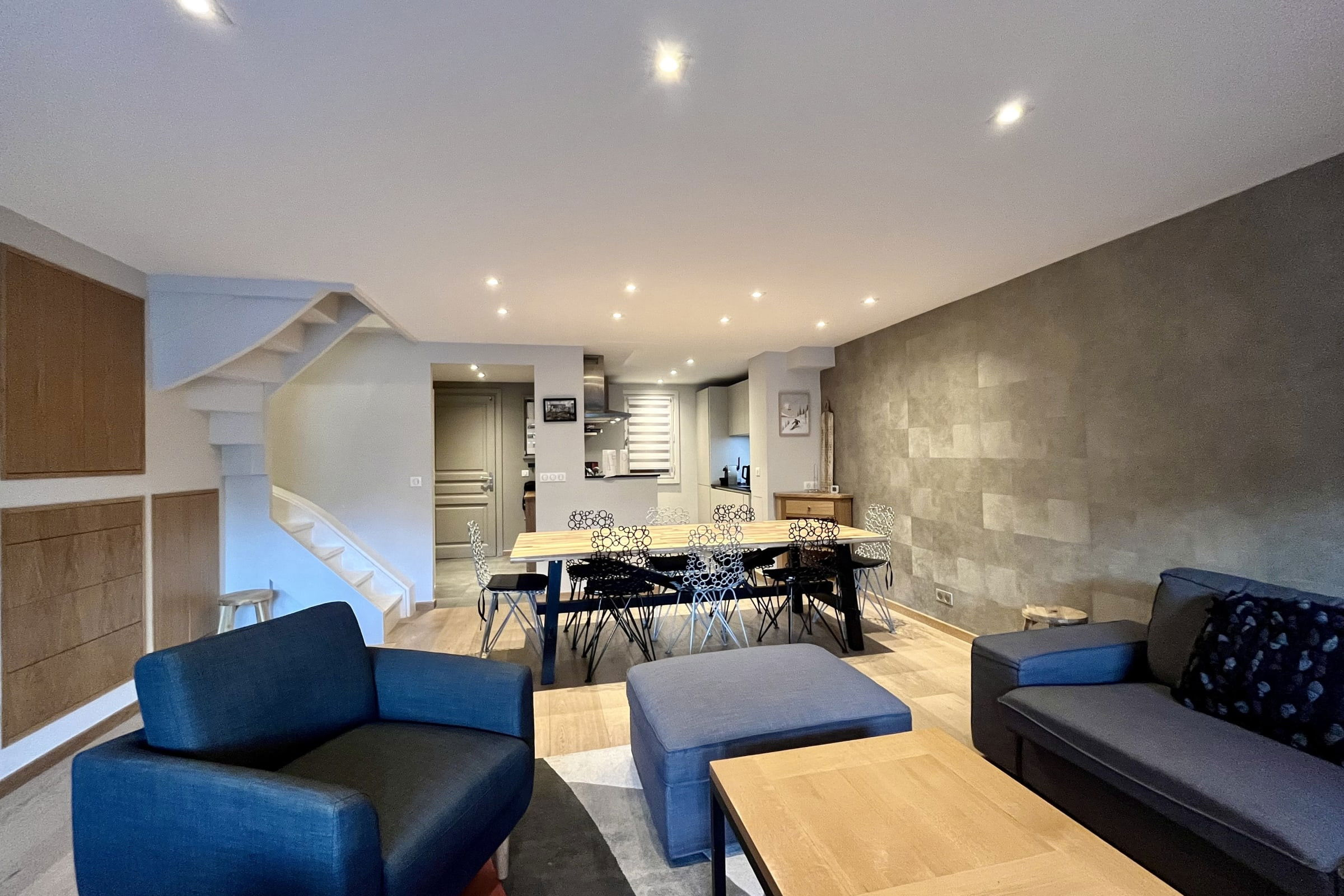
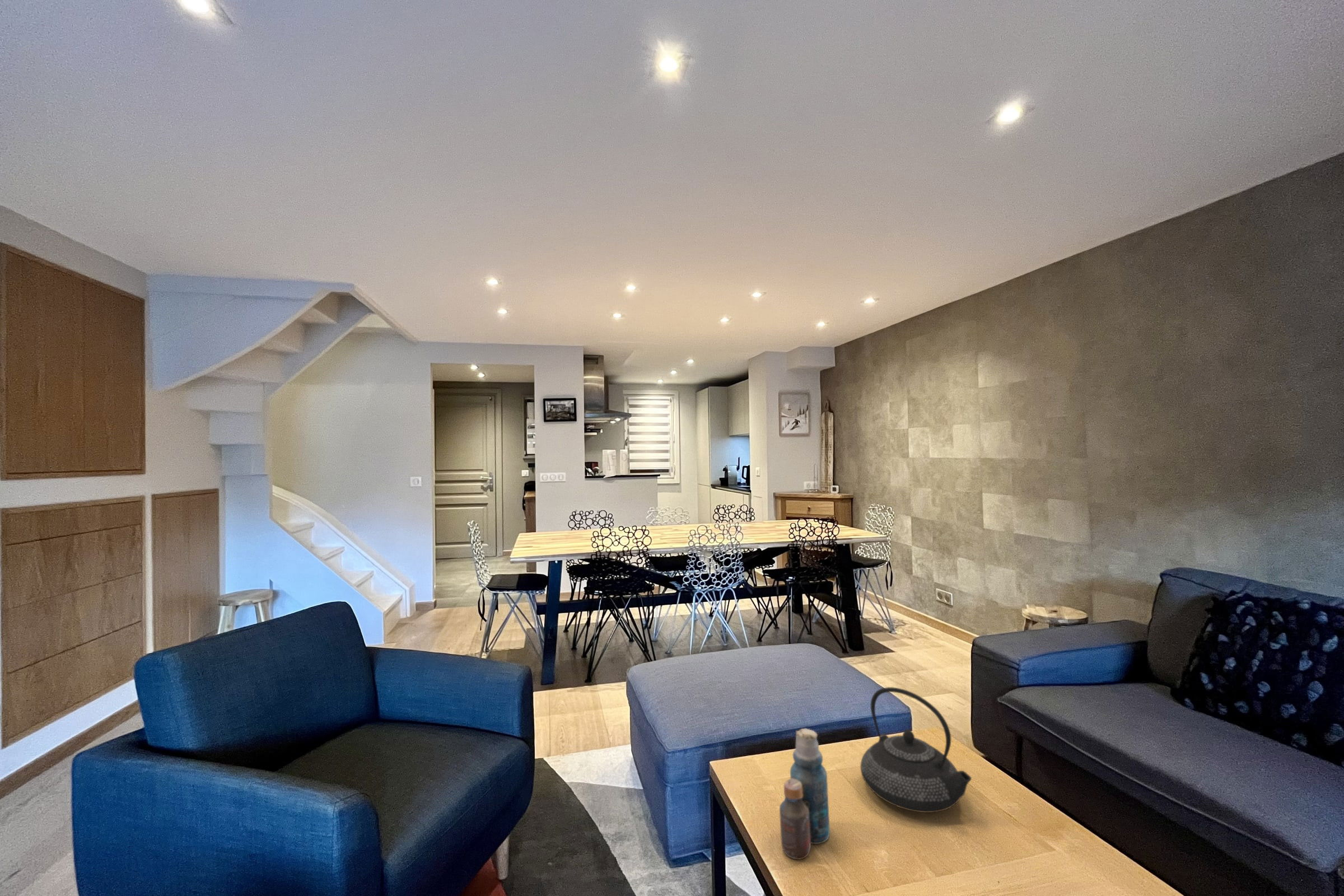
+ bottle [779,728,830,860]
+ teapot [860,687,972,813]
